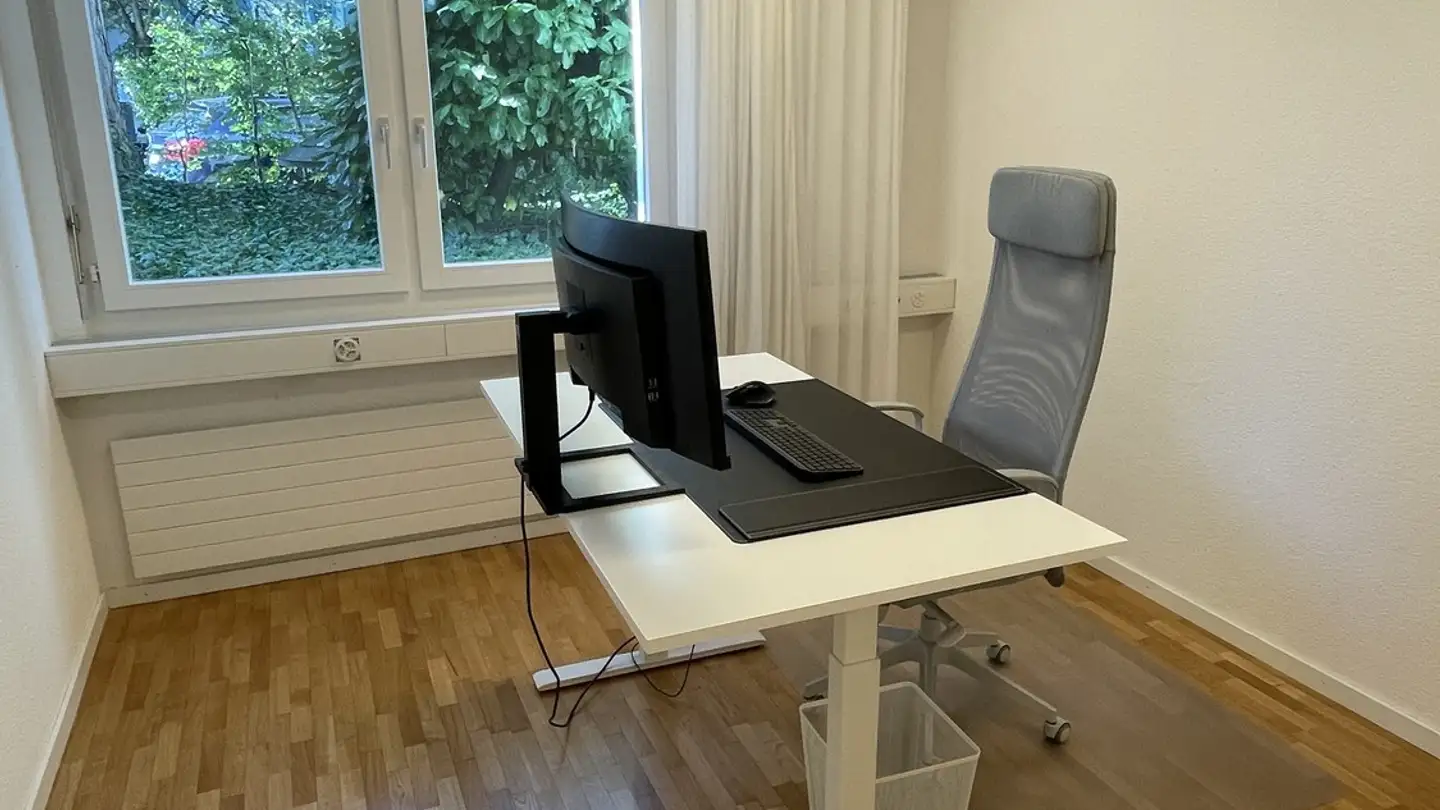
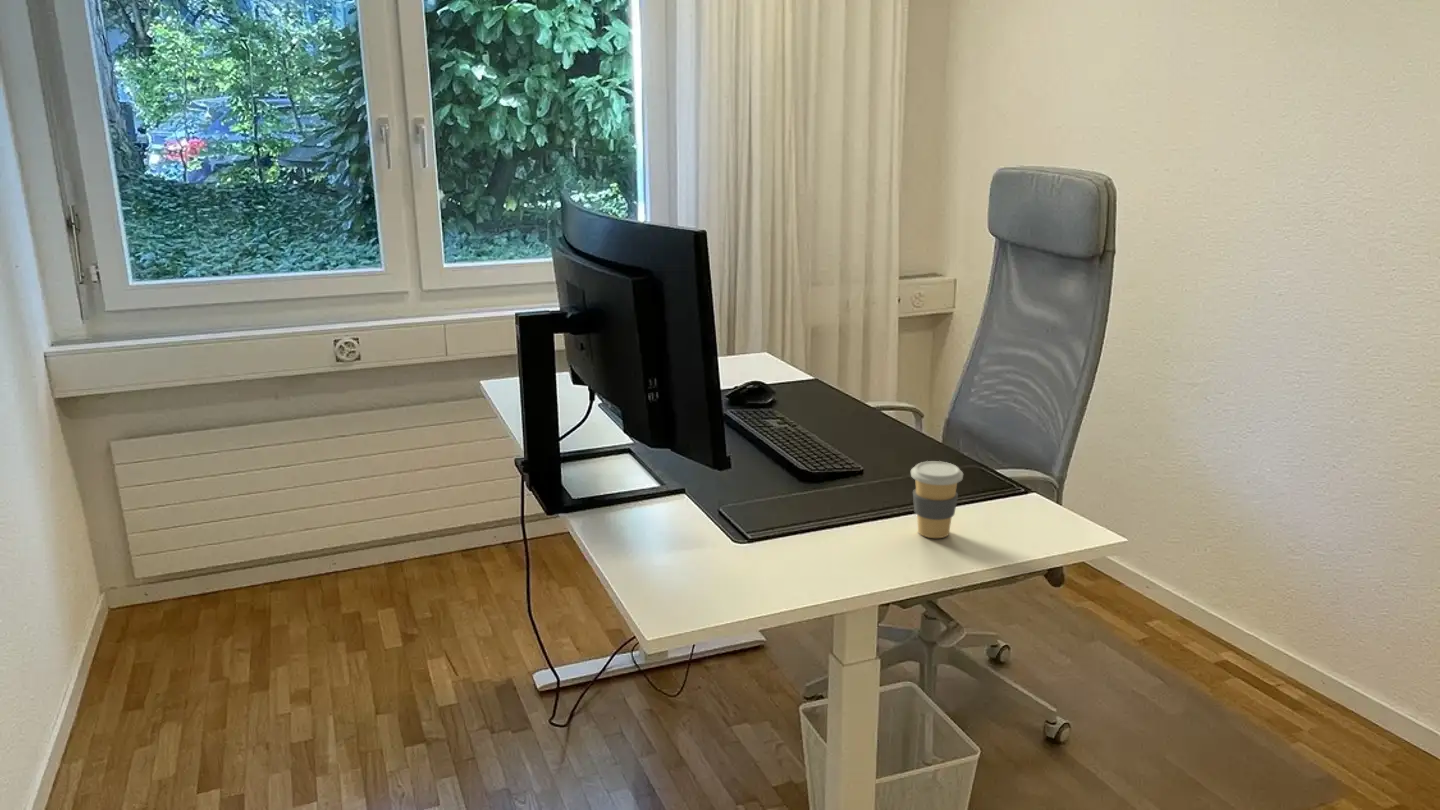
+ coffee cup [910,460,964,539]
